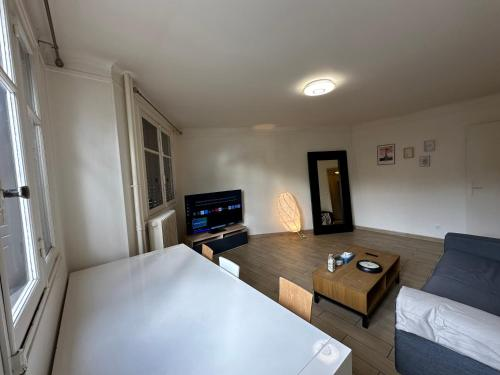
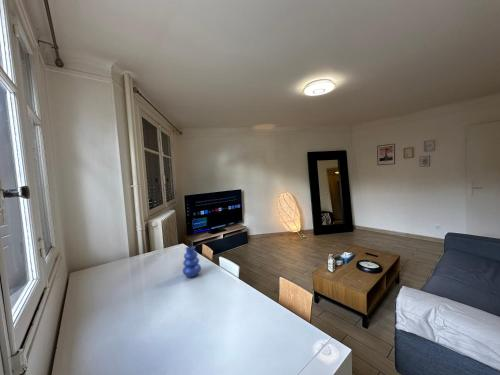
+ vase [182,245,202,278]
